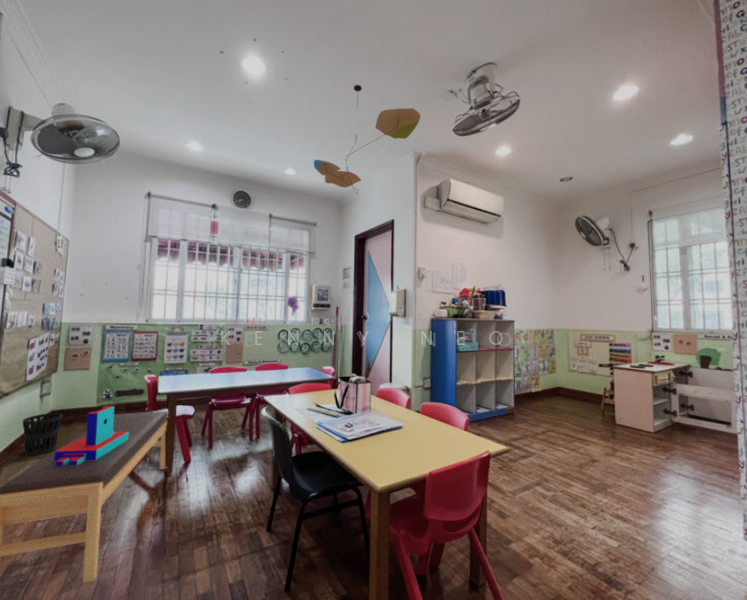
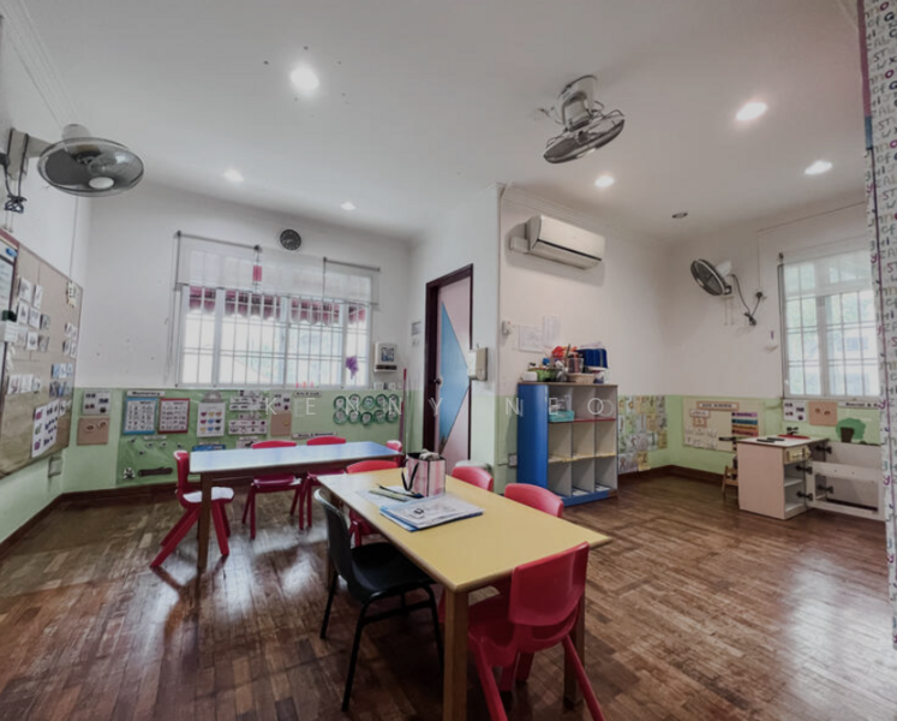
- bench [0,410,169,584]
- ceiling mobile [313,84,421,195]
- wastebasket [22,412,63,456]
- toy block set [54,405,129,466]
